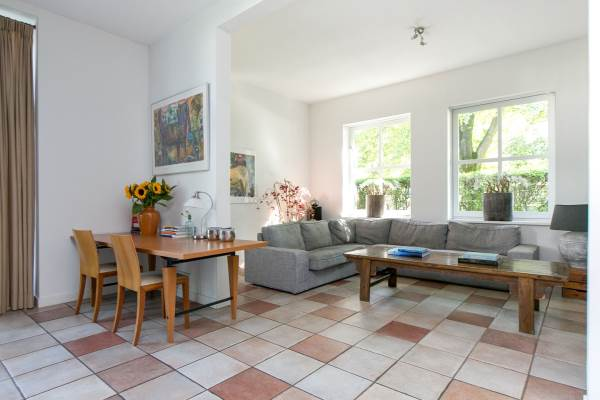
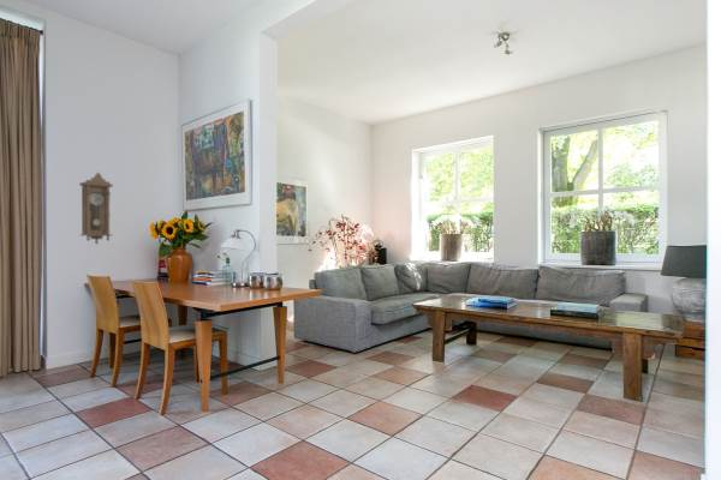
+ pendulum clock [78,172,114,246]
